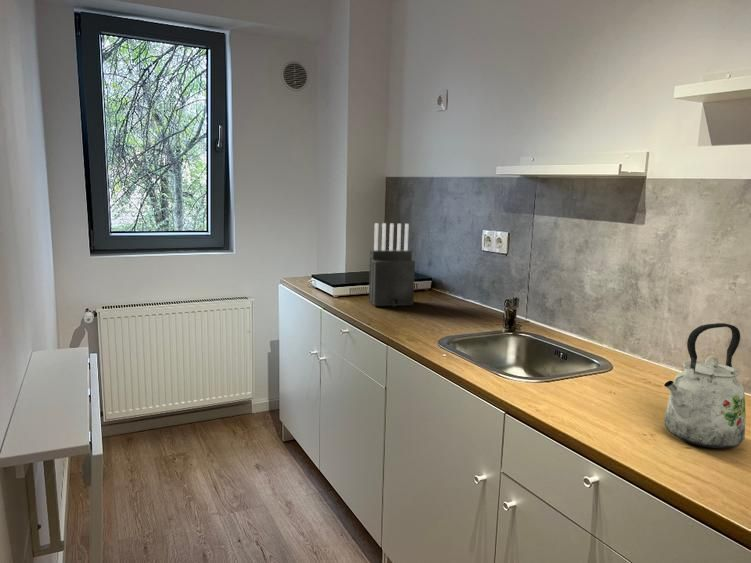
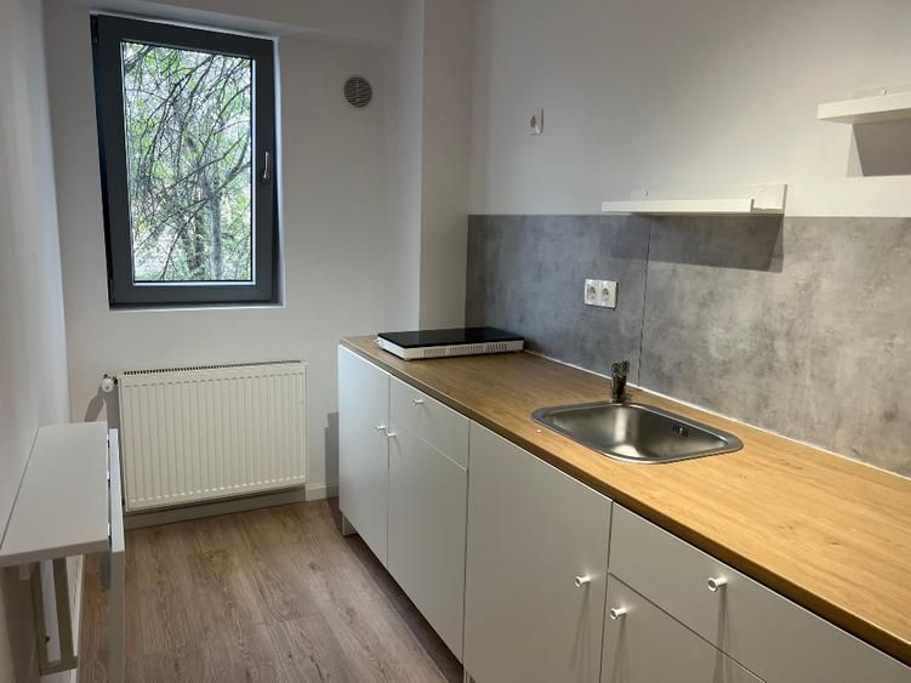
- kettle [663,322,747,449]
- knife block [368,222,416,308]
